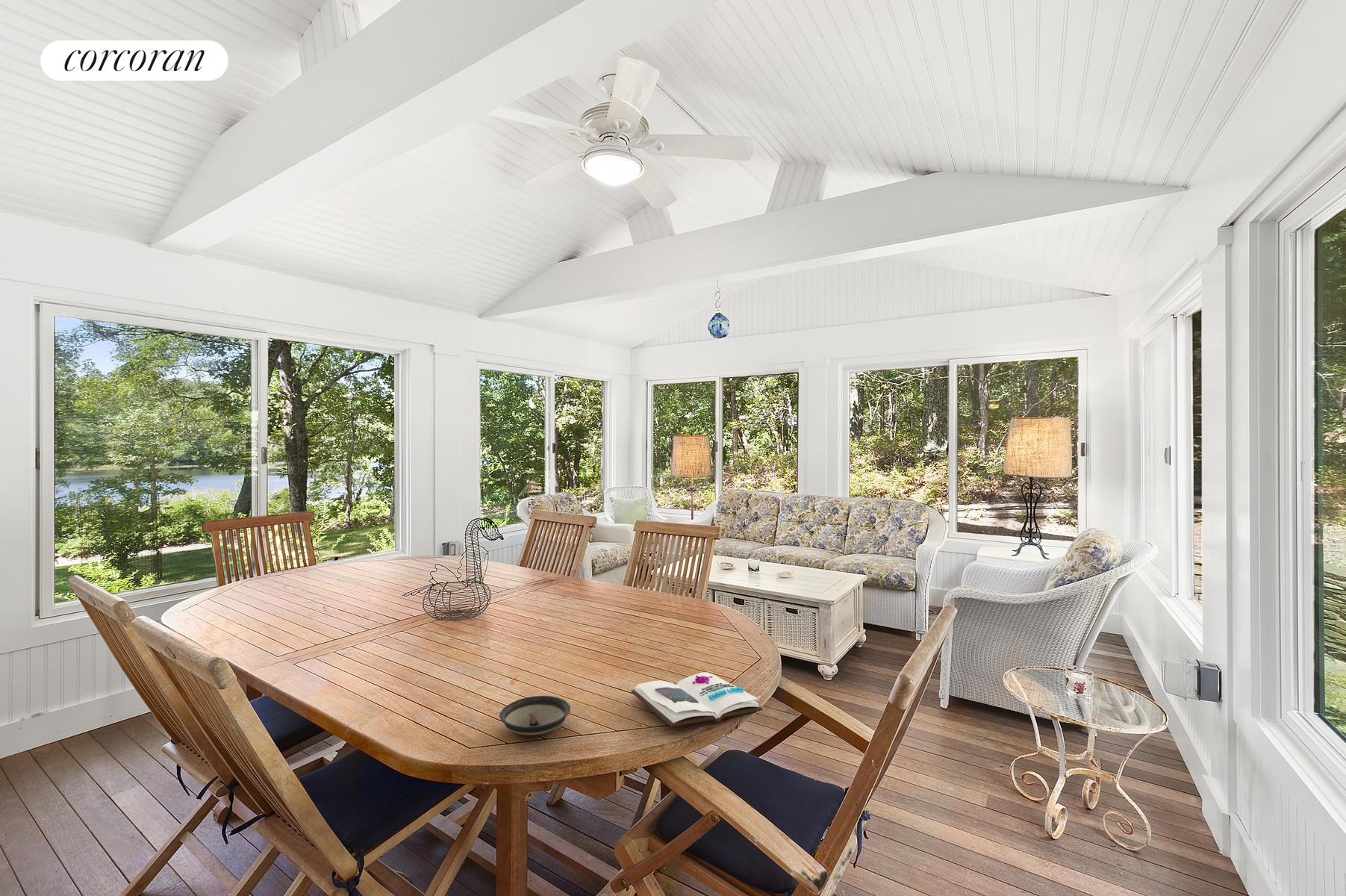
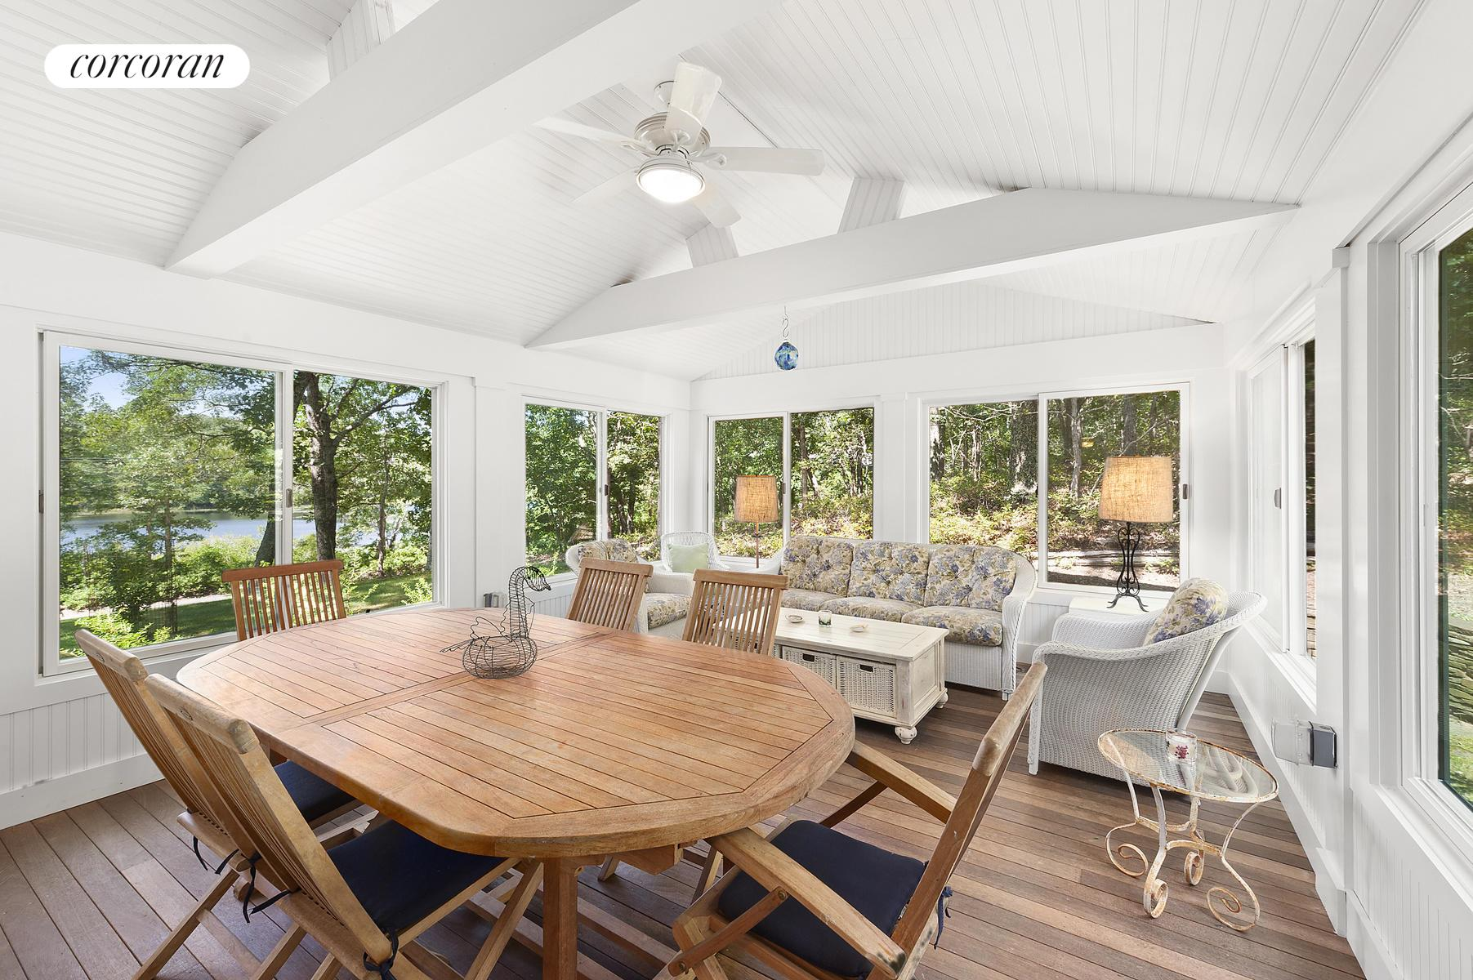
- book [631,672,763,728]
- saucer [499,695,571,736]
